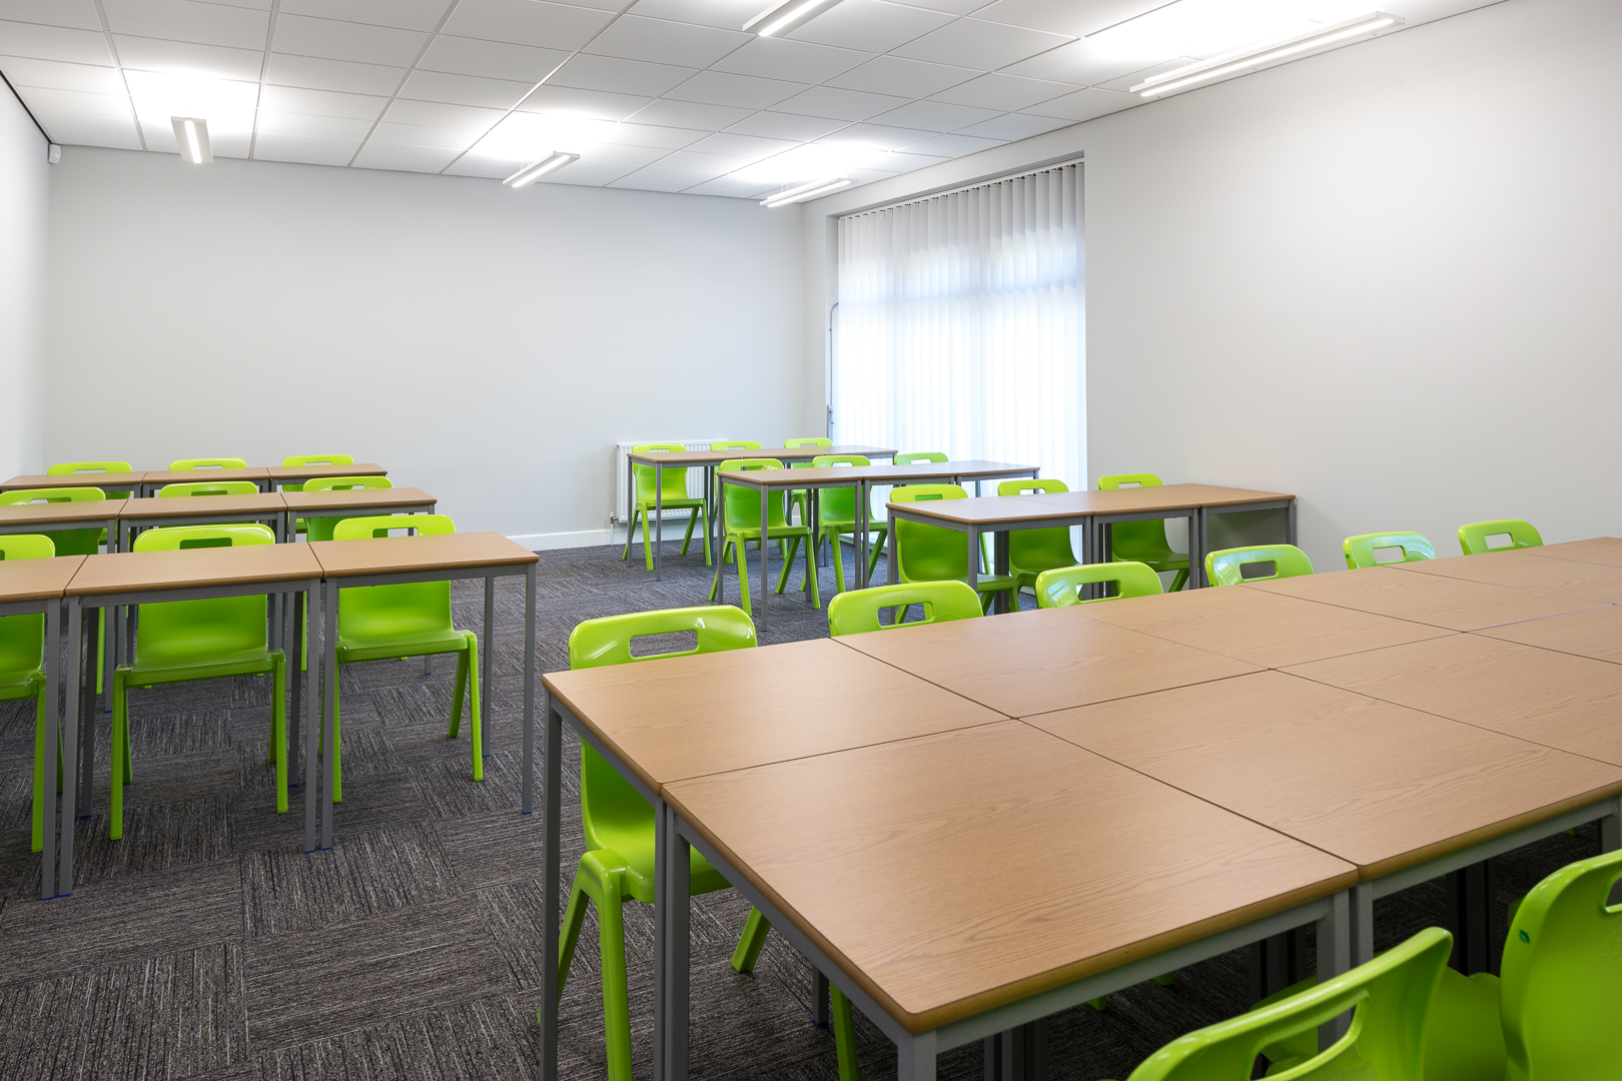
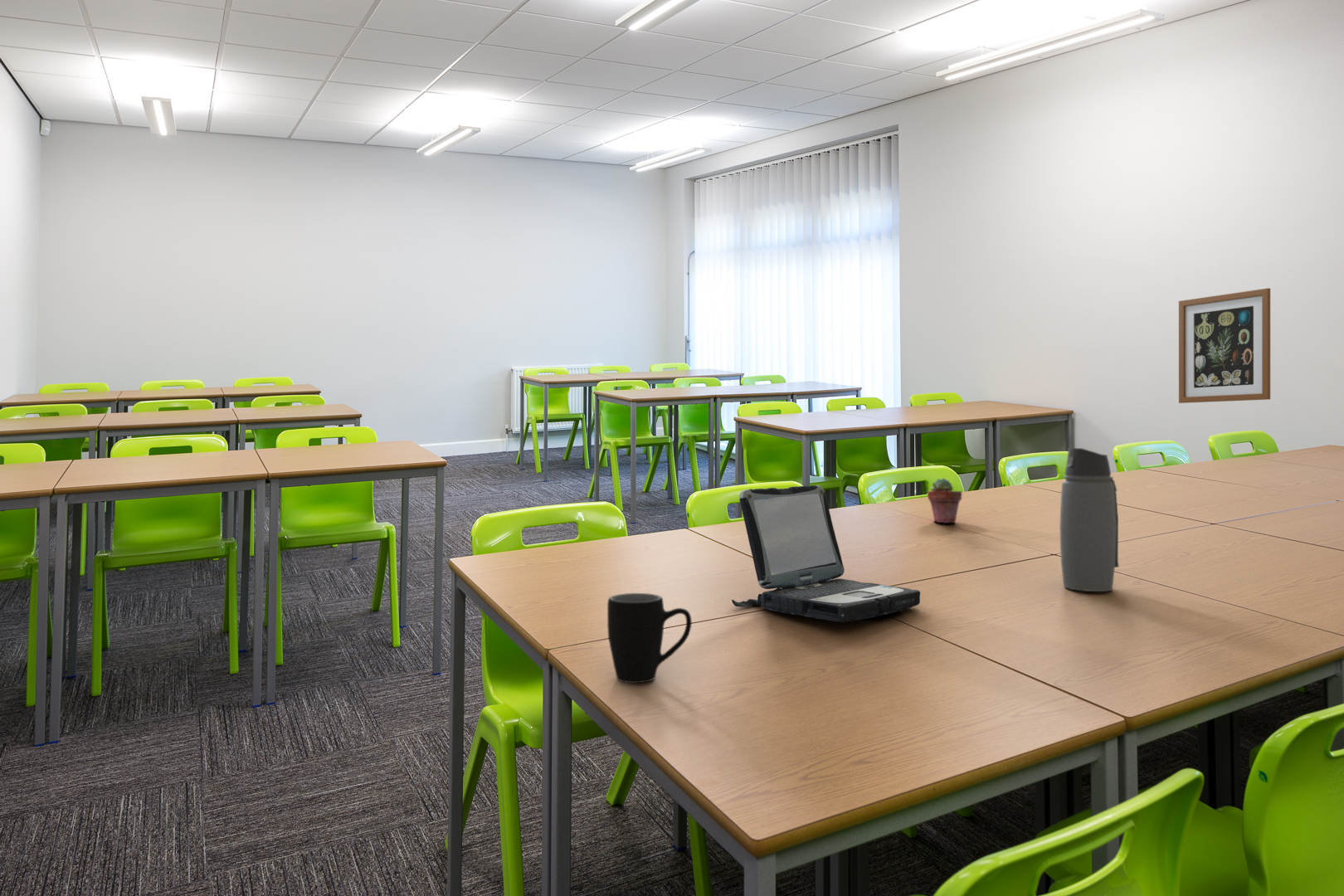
+ mug [606,592,693,684]
+ potted succulent [927,478,962,523]
+ wall art [1178,287,1271,404]
+ laptop [731,485,921,623]
+ water bottle [1059,447,1119,592]
